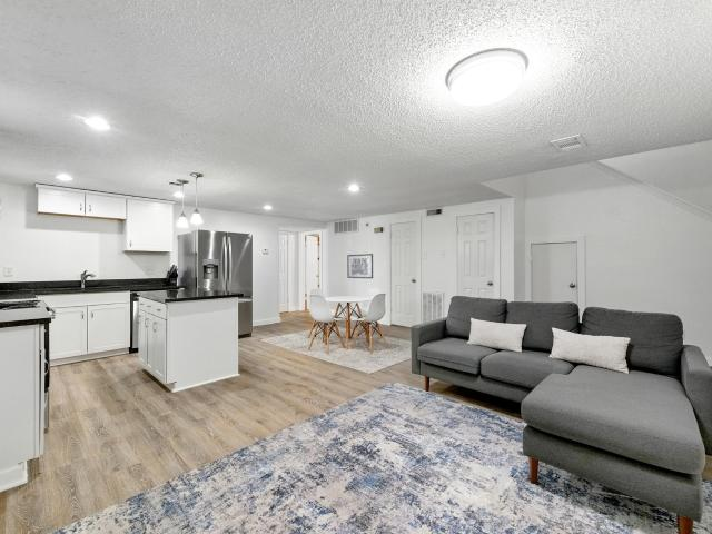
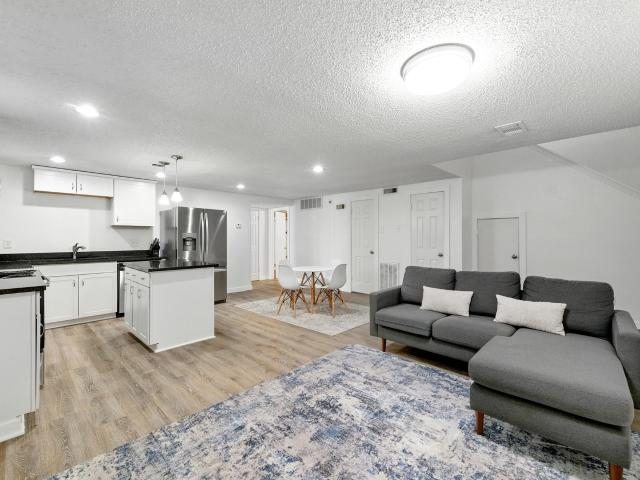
- mirror [346,253,374,279]
